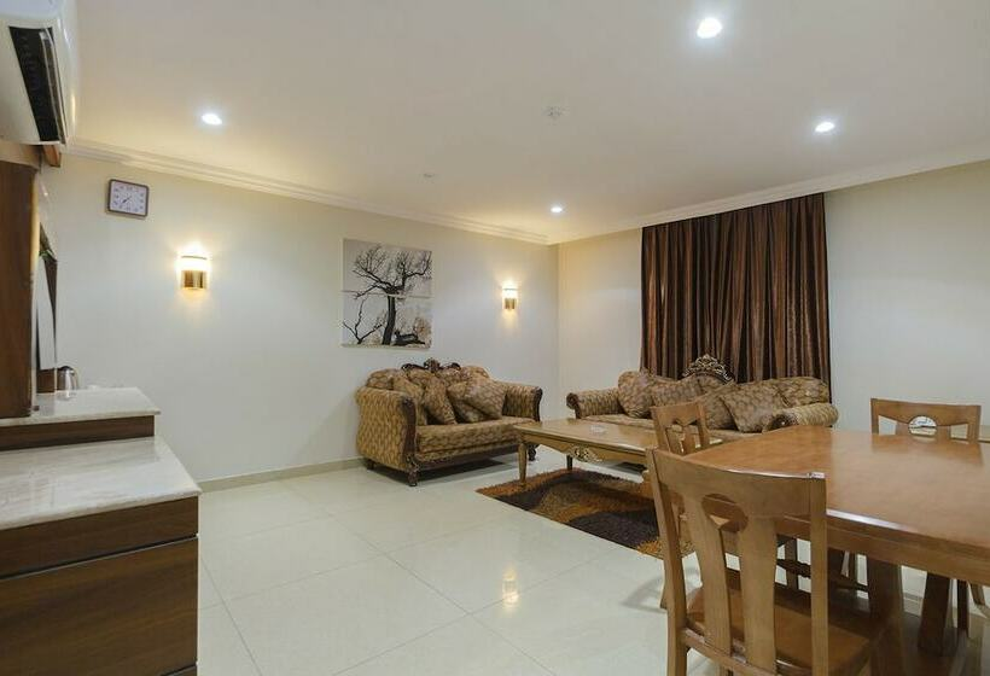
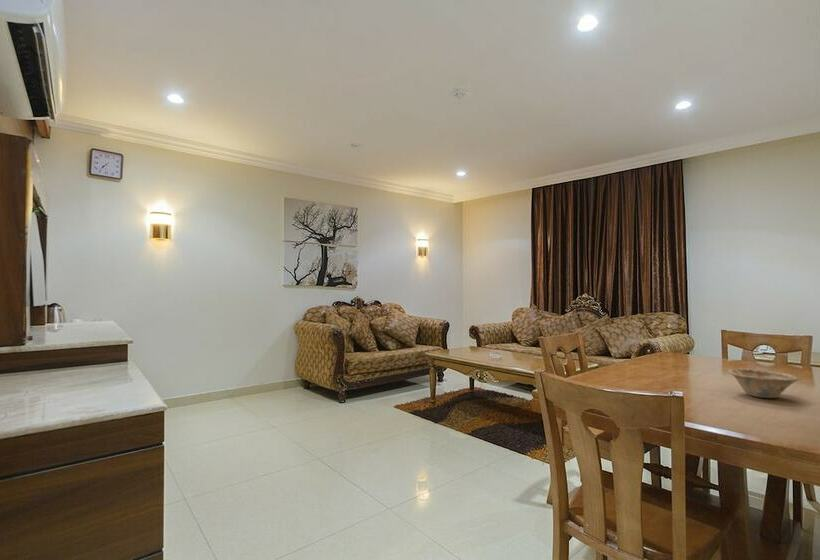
+ dish [727,367,800,399]
